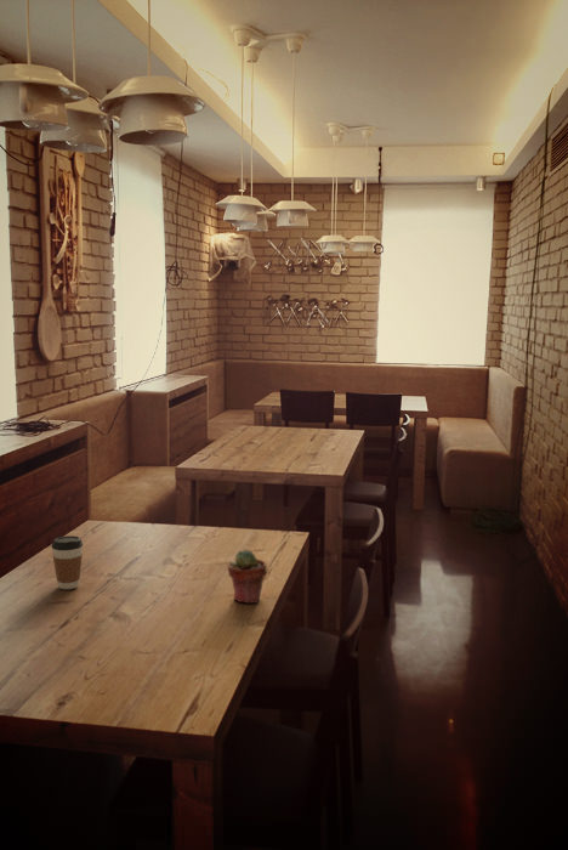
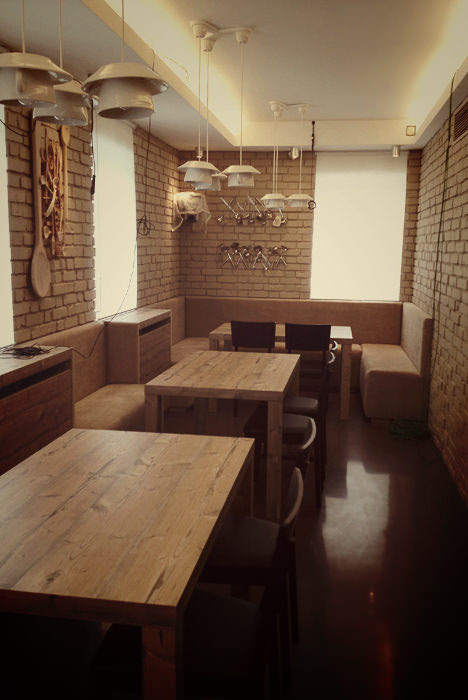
- potted succulent [227,549,268,605]
- coffee cup [50,534,84,590]
